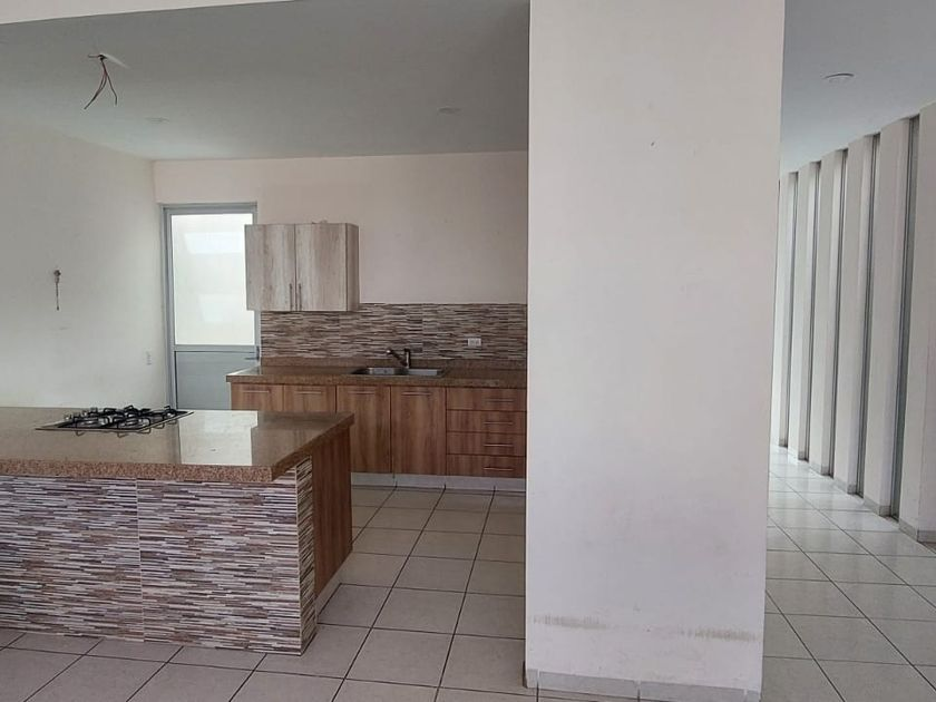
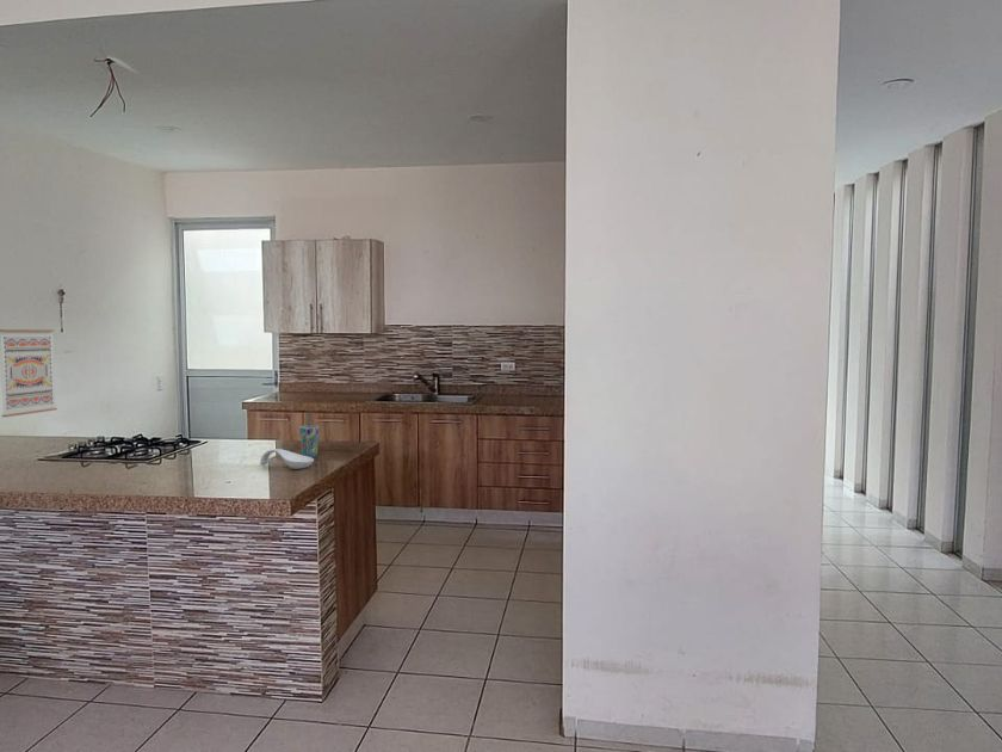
+ wall art [0,328,58,418]
+ spoon rest [259,448,315,470]
+ cup [298,411,320,458]
